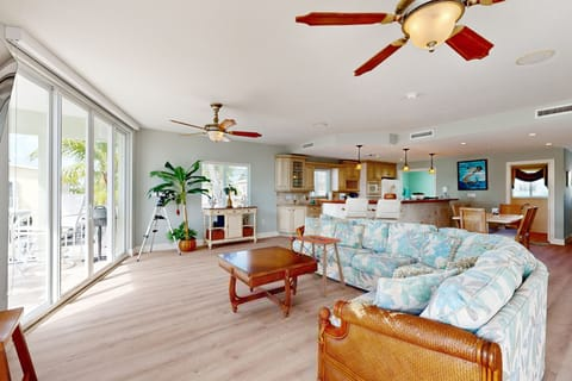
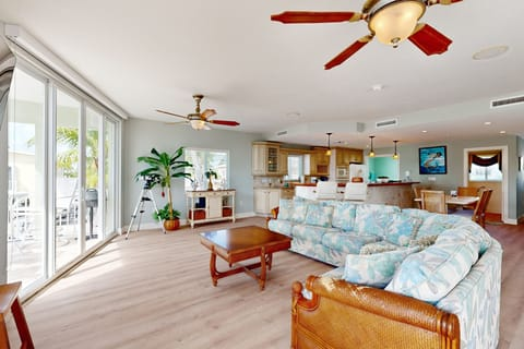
- side table [297,233,347,298]
